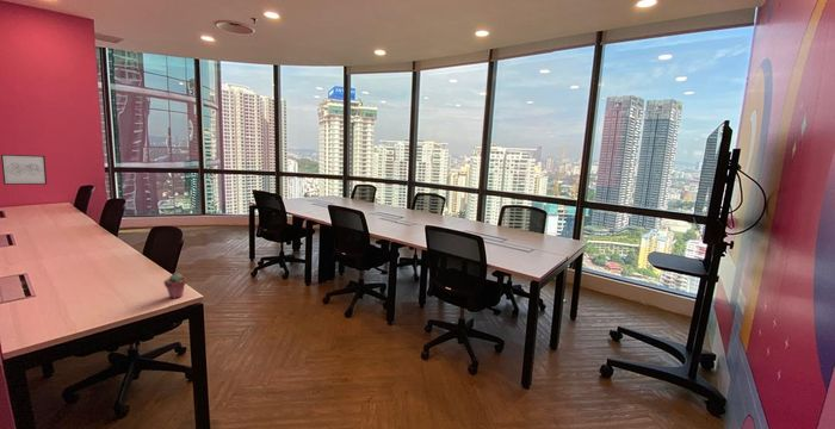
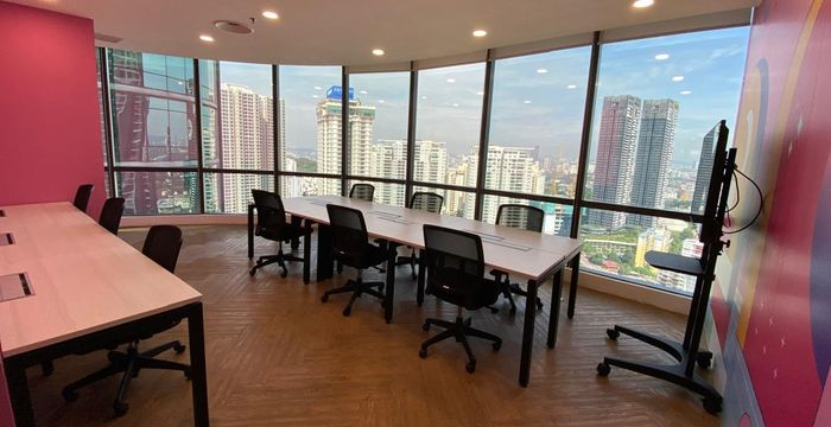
- potted succulent [162,272,187,299]
- wall art [0,154,48,186]
